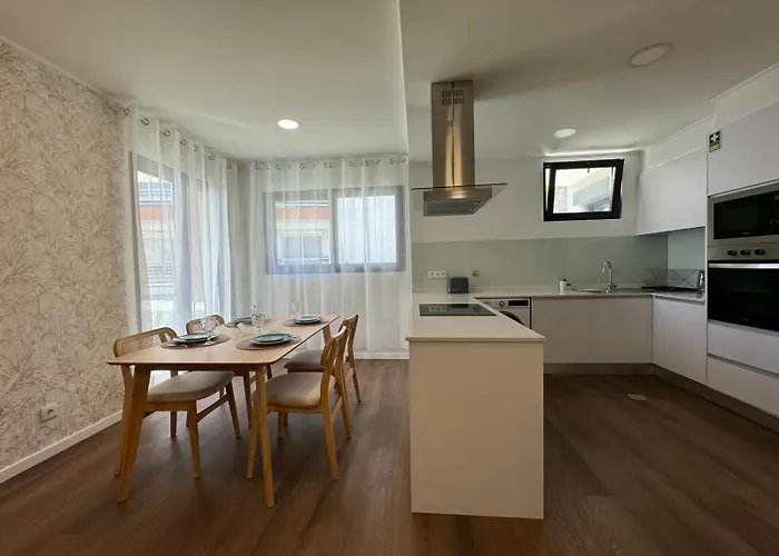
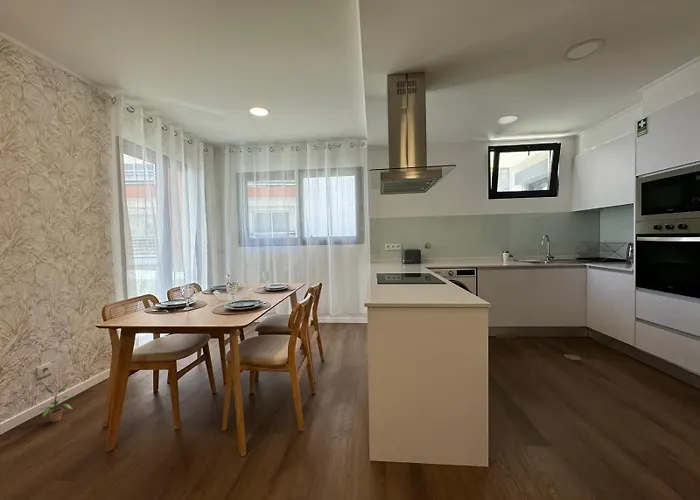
+ potted plant [37,383,78,423]
